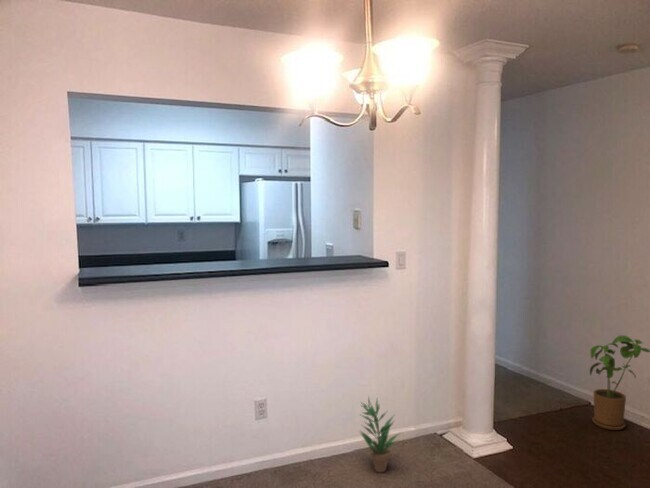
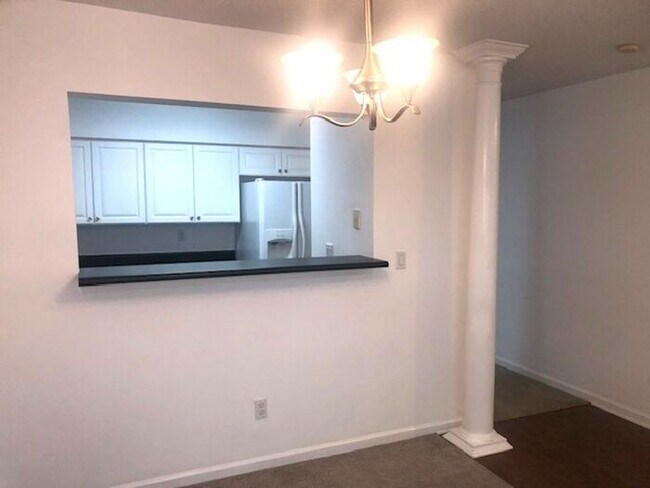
- potted plant [358,394,401,473]
- house plant [589,335,650,431]
